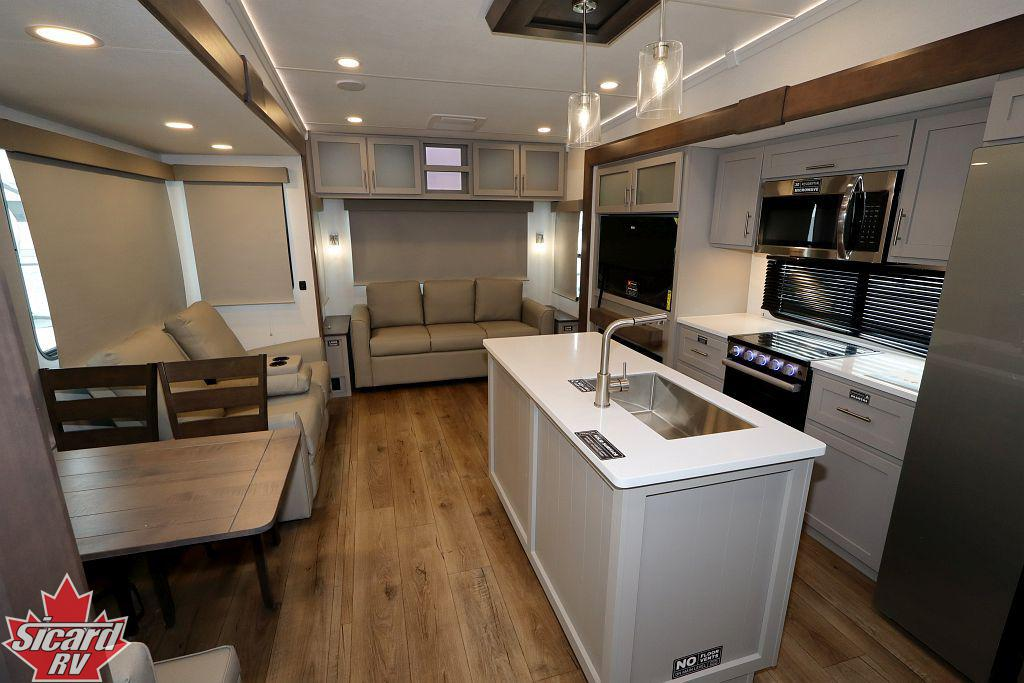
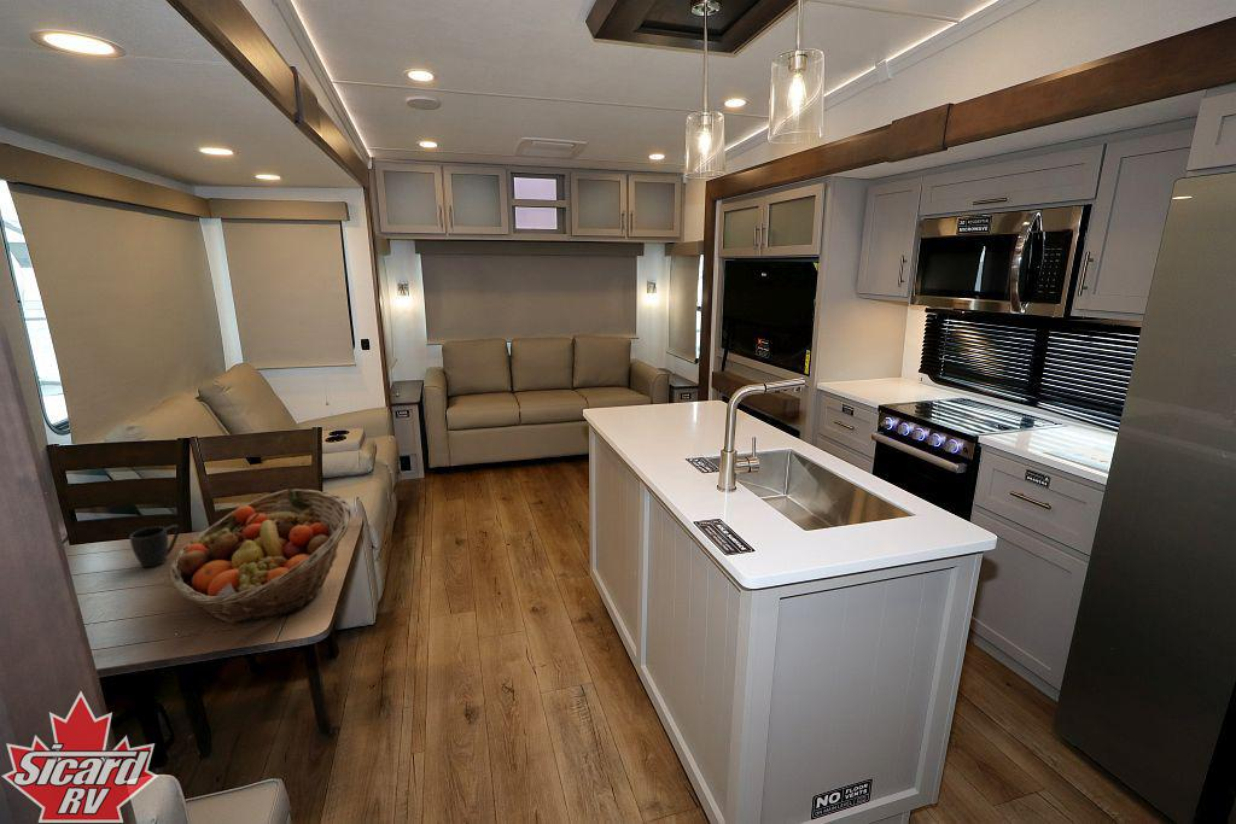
+ fruit basket [168,487,354,625]
+ mug [128,524,181,568]
